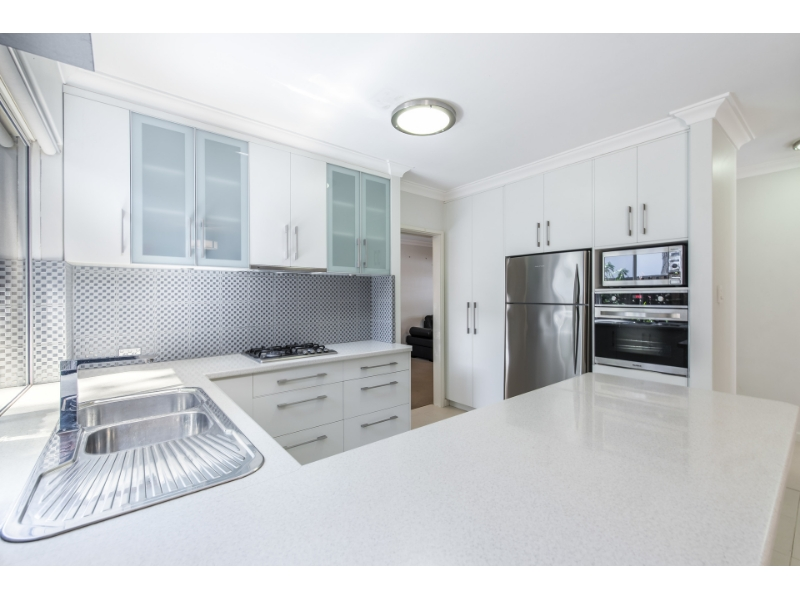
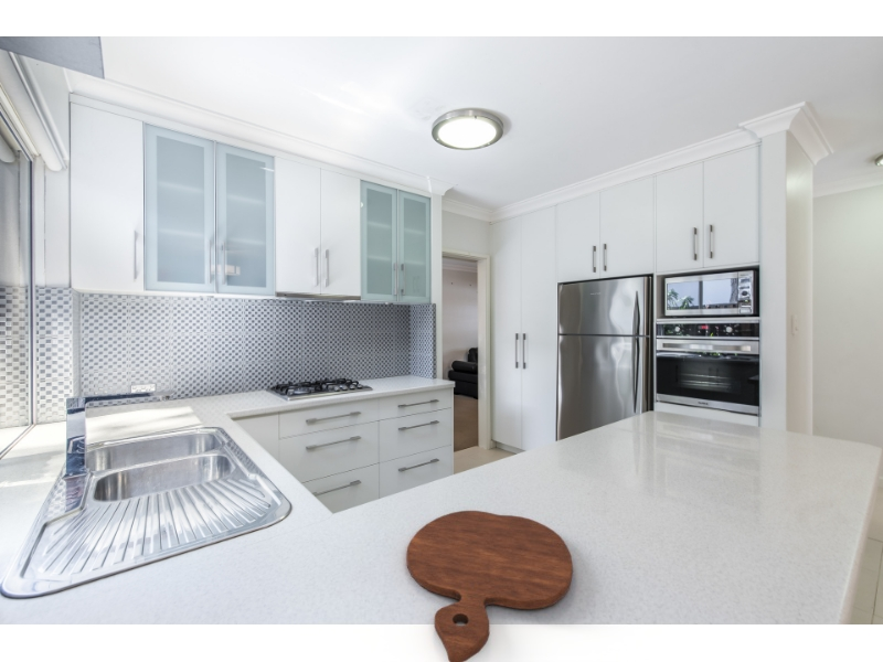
+ cutting board [405,510,574,662]
